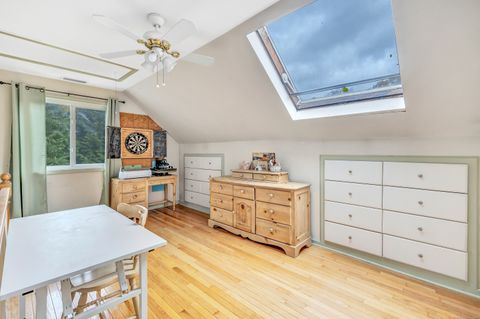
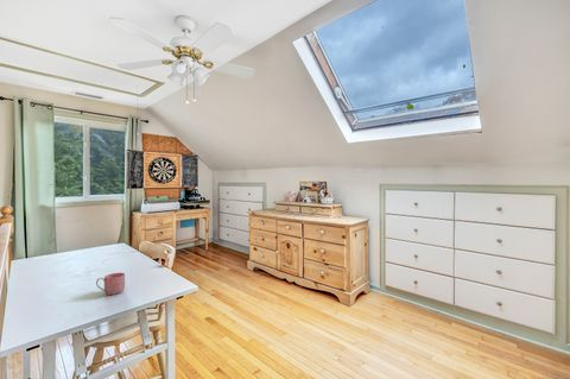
+ mug [95,272,126,296]
